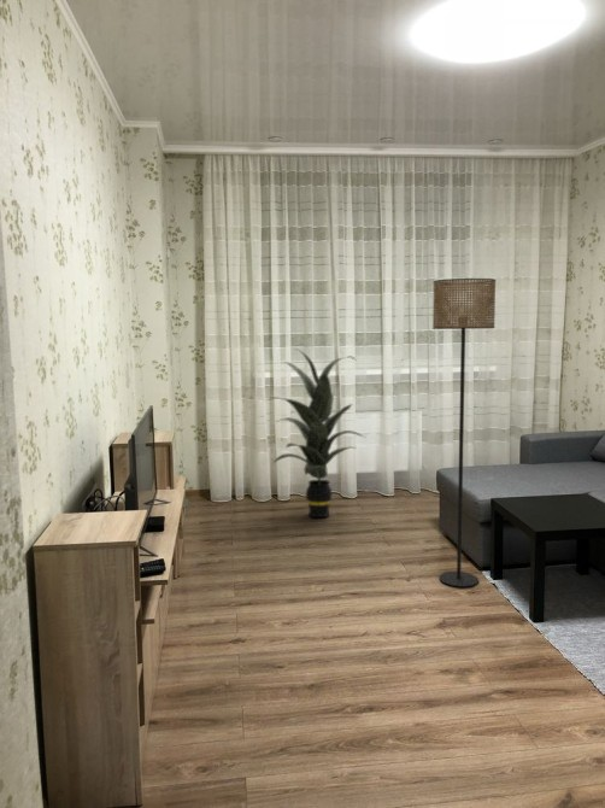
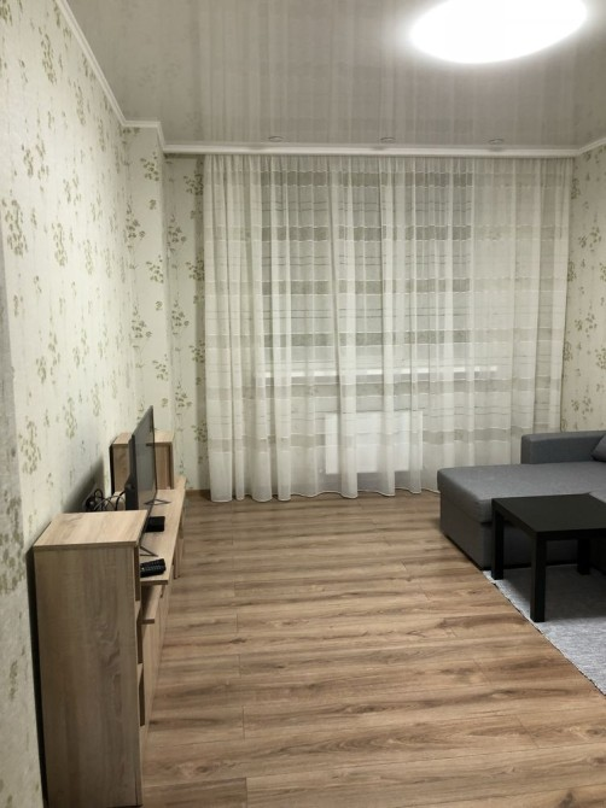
- indoor plant [265,347,366,519]
- floor lamp [431,277,497,589]
